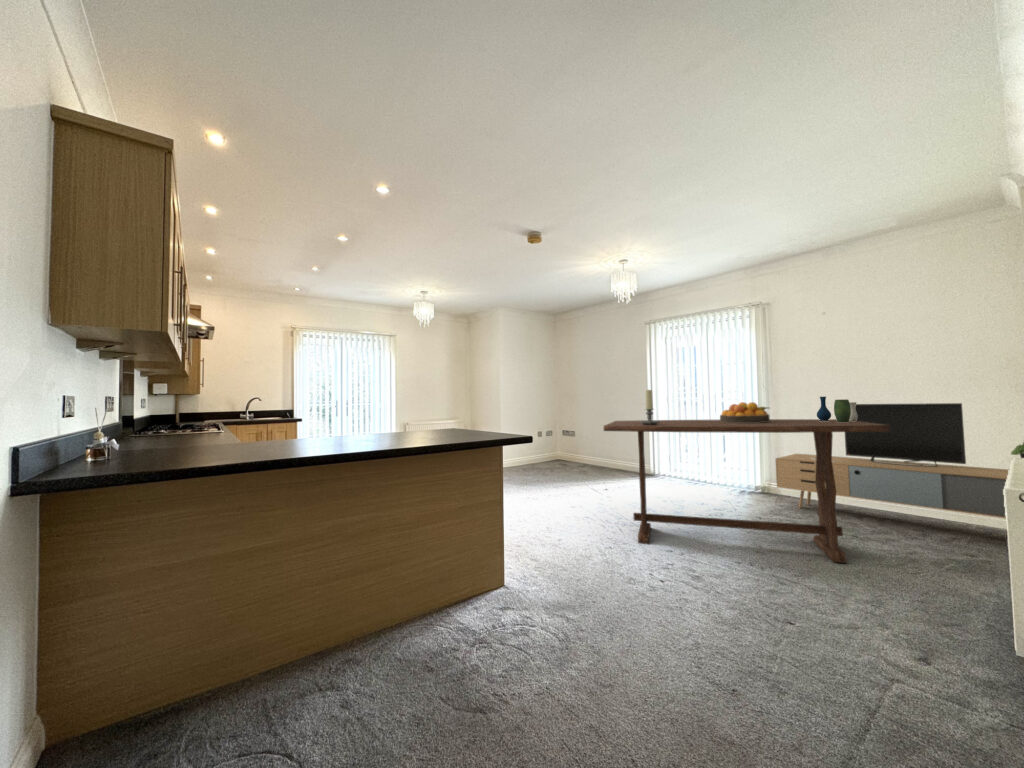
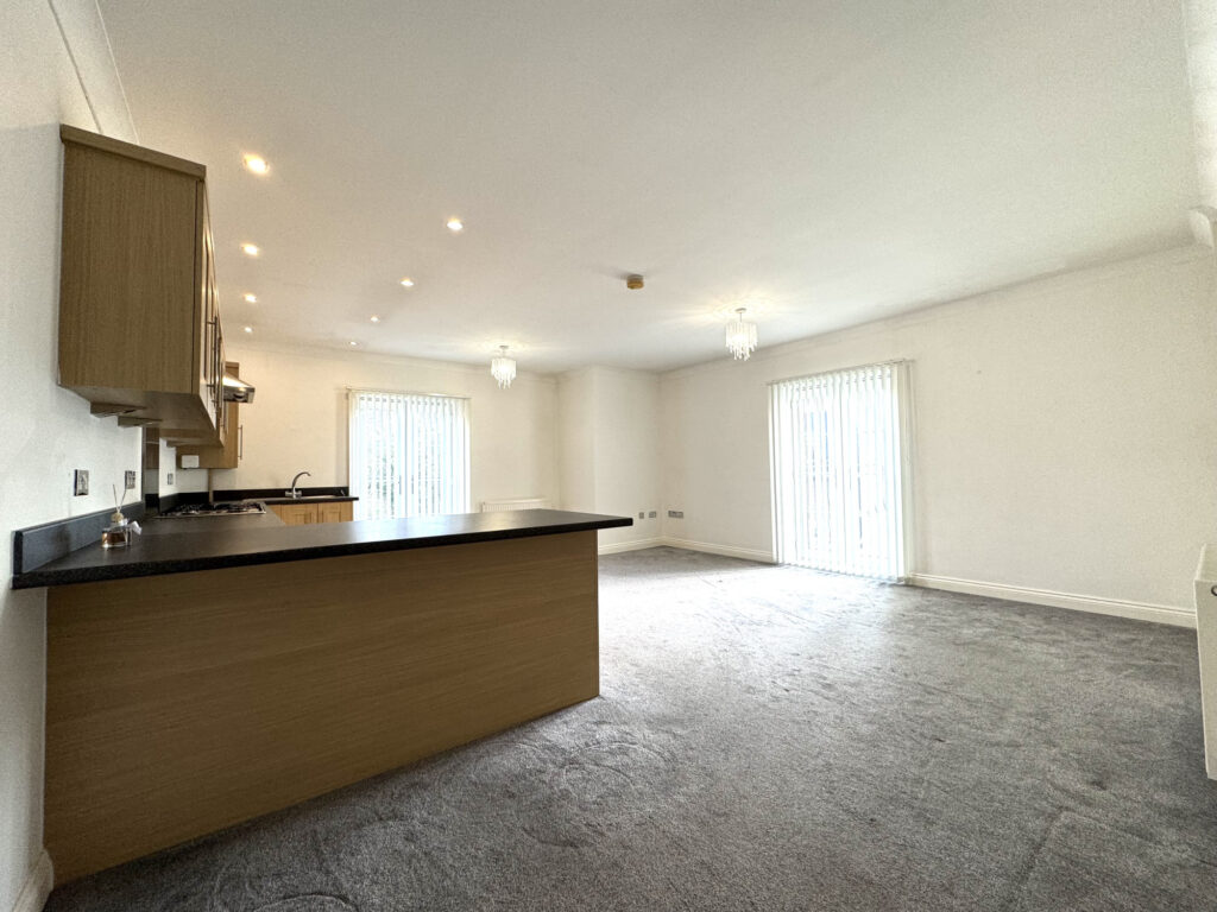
- media console [774,402,1024,520]
- fruit bowl [719,401,771,423]
- candle holder [640,388,660,425]
- vase [816,396,858,422]
- dining table [603,418,890,564]
